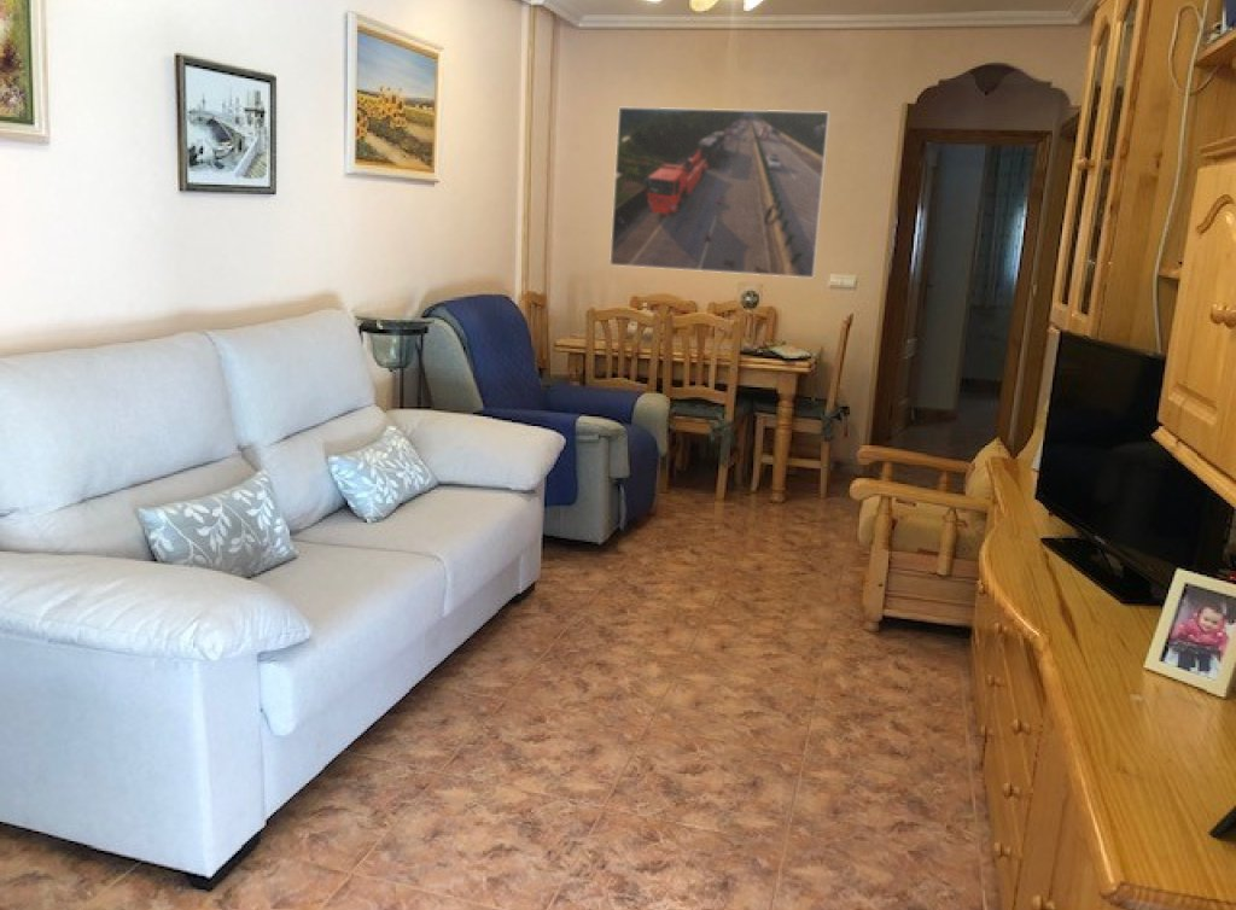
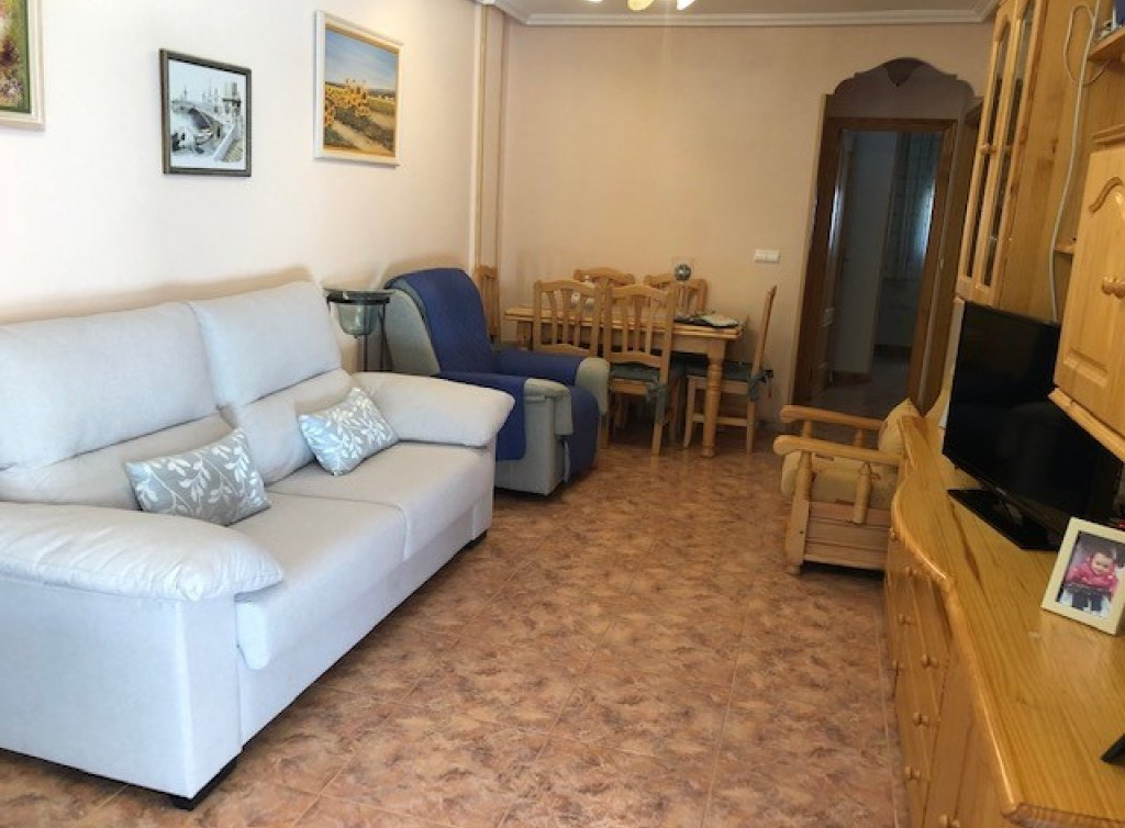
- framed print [608,106,830,279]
